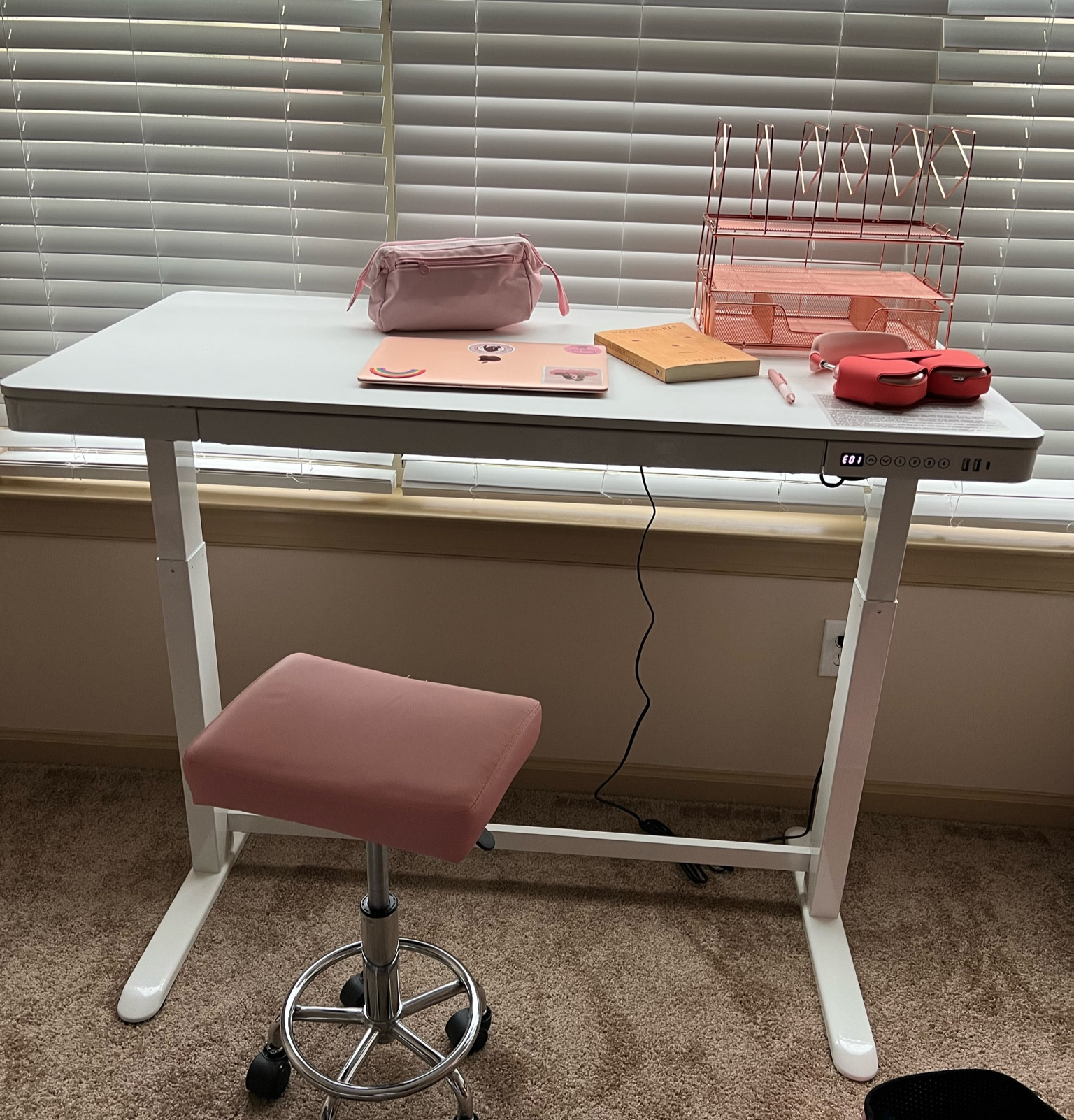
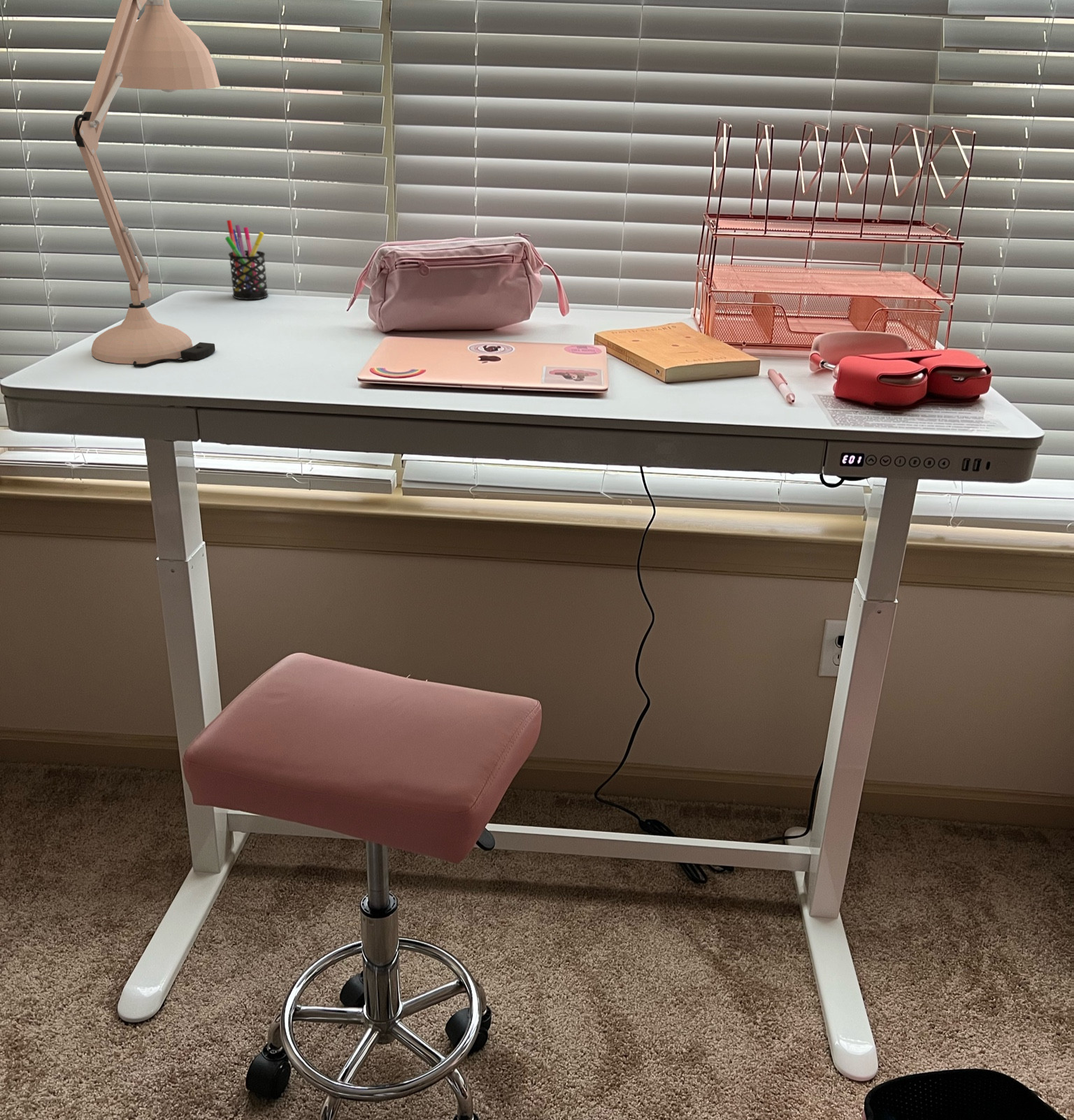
+ desk lamp [71,0,221,368]
+ pen holder [224,220,269,301]
